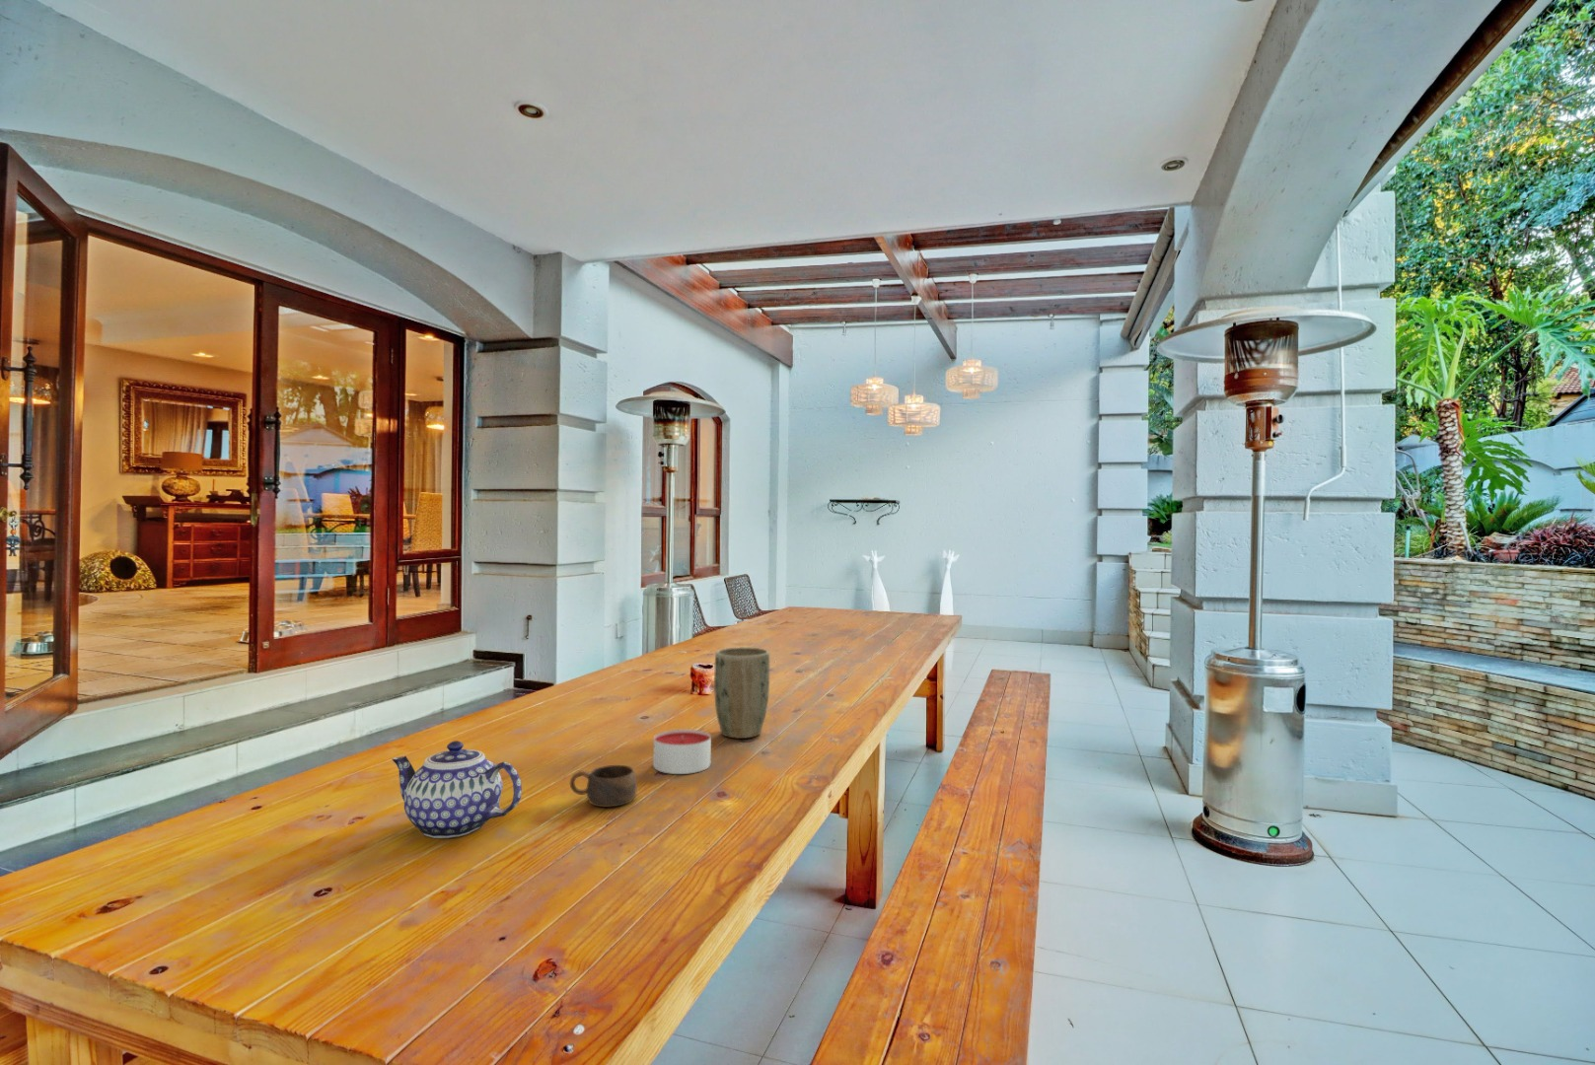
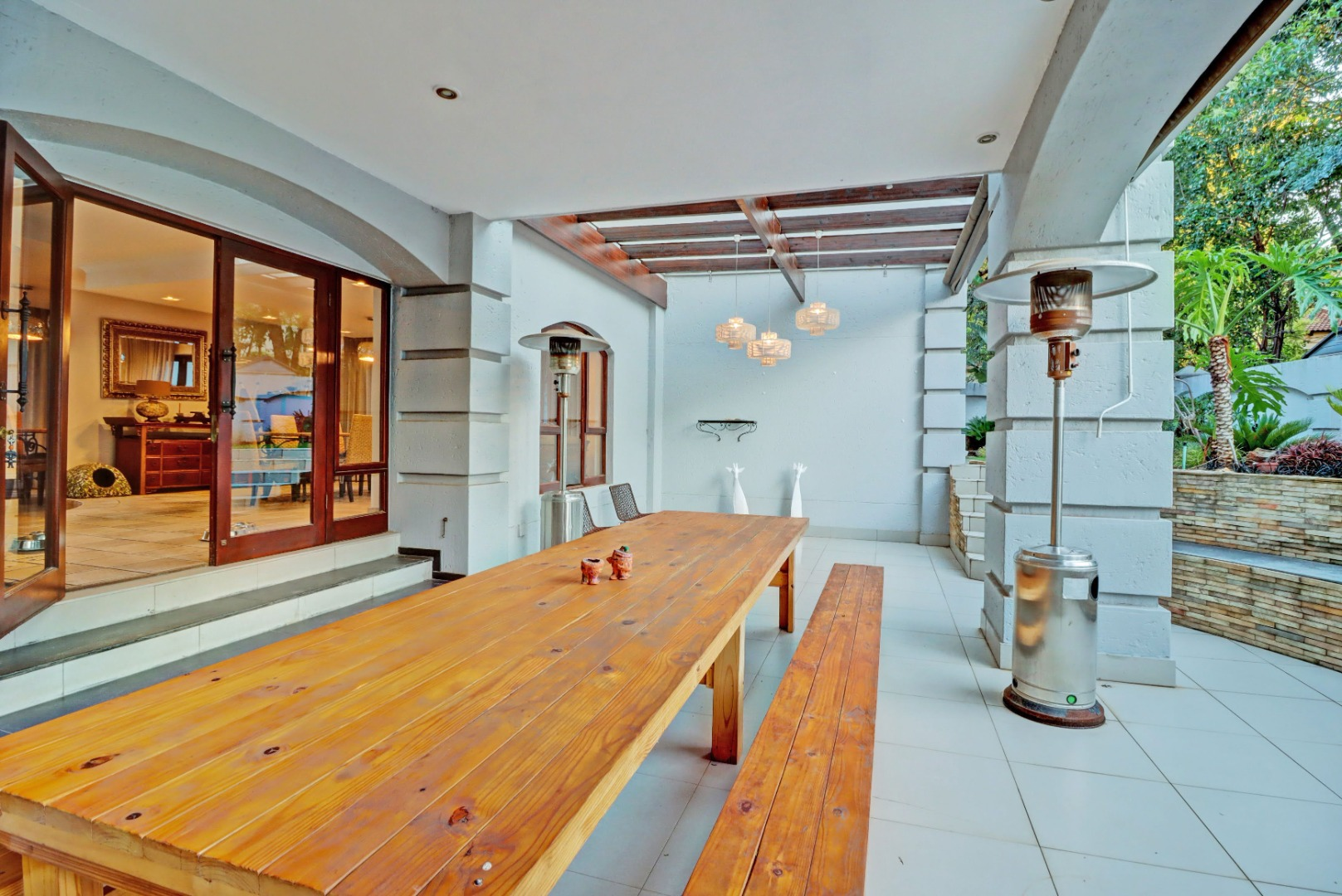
- teapot [391,739,523,839]
- plant pot [713,645,770,739]
- candle [652,729,712,775]
- cup [569,764,638,807]
